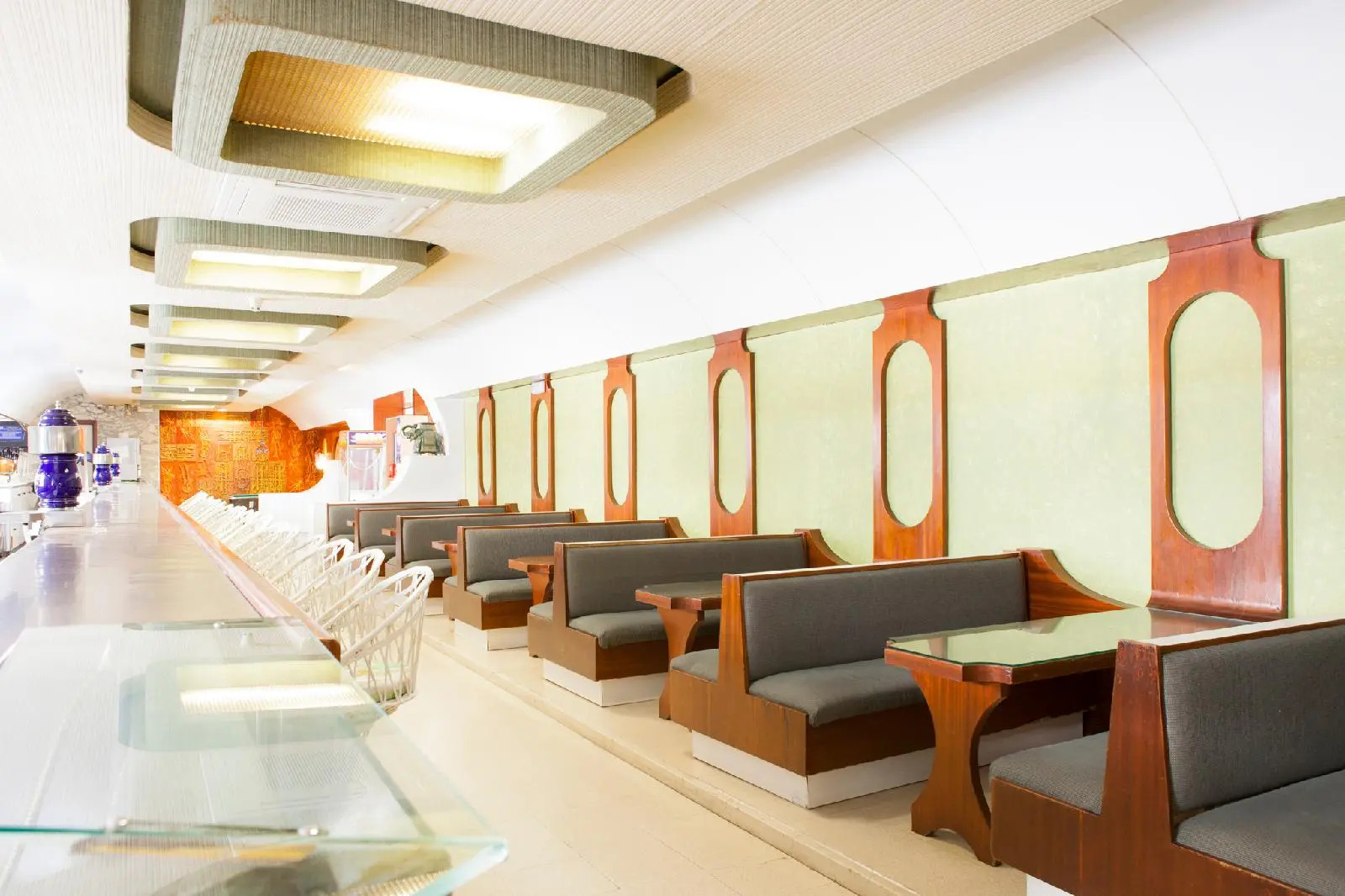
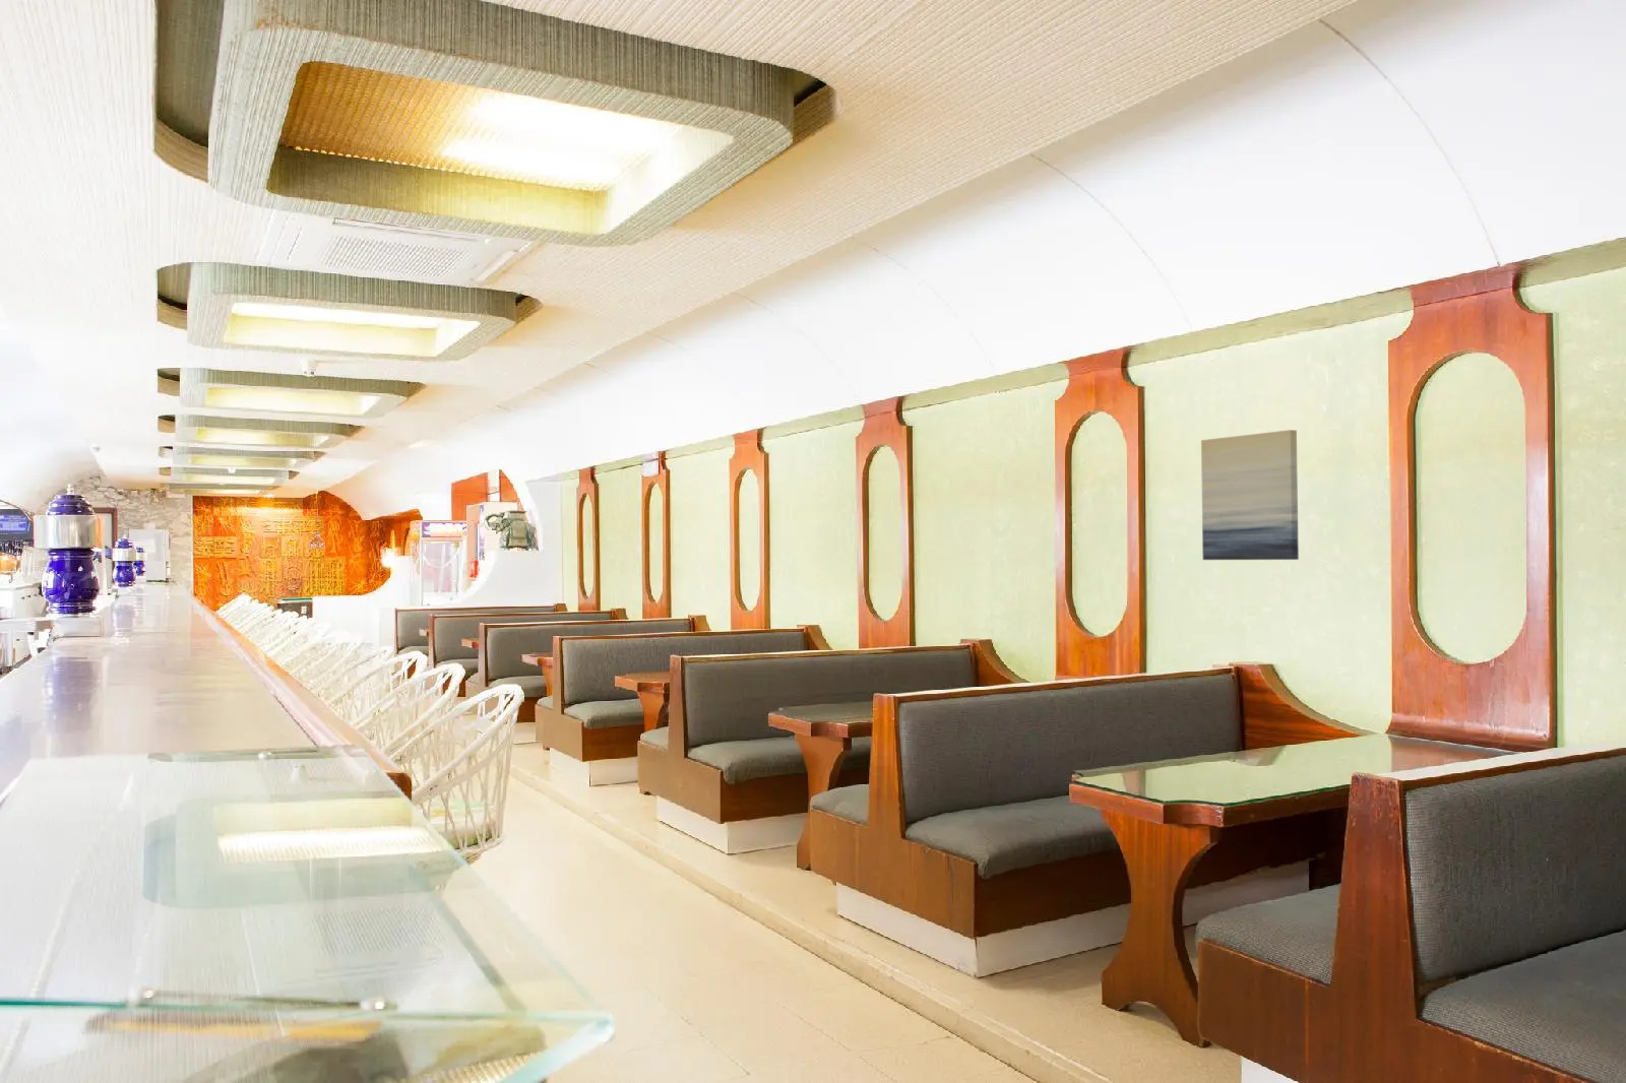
+ wall art [1200,429,1300,561]
